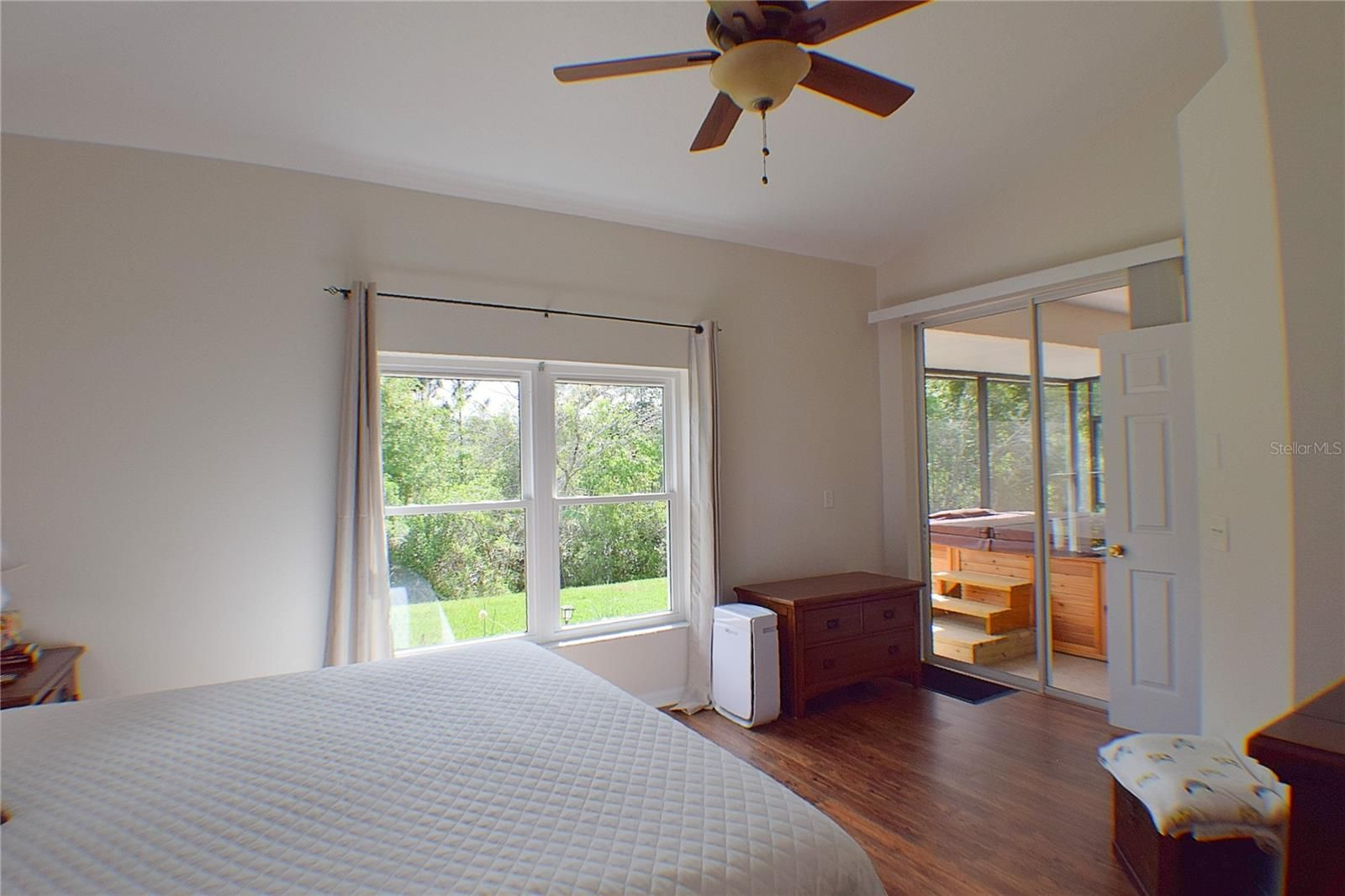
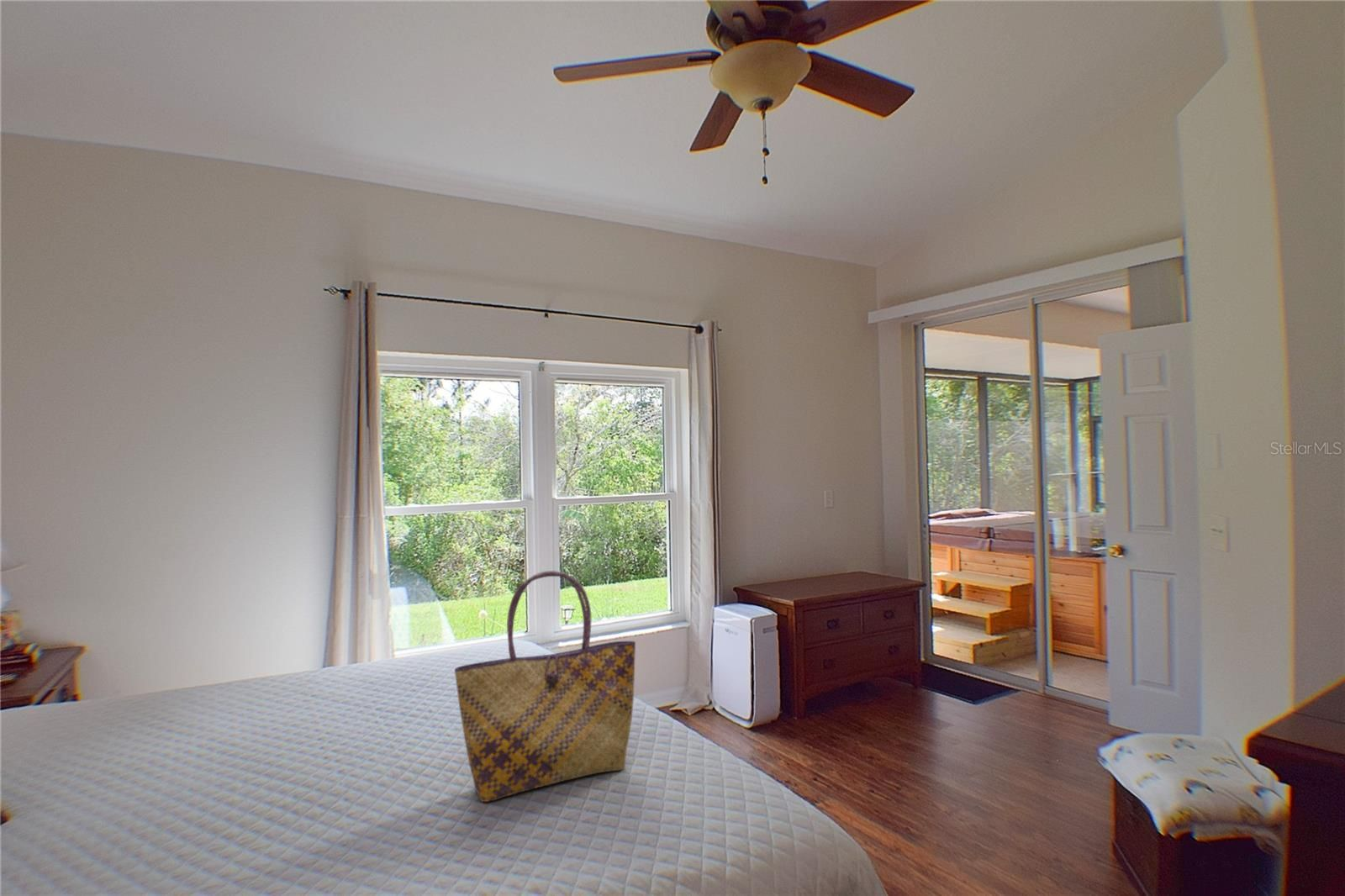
+ tote bag [454,570,636,803]
